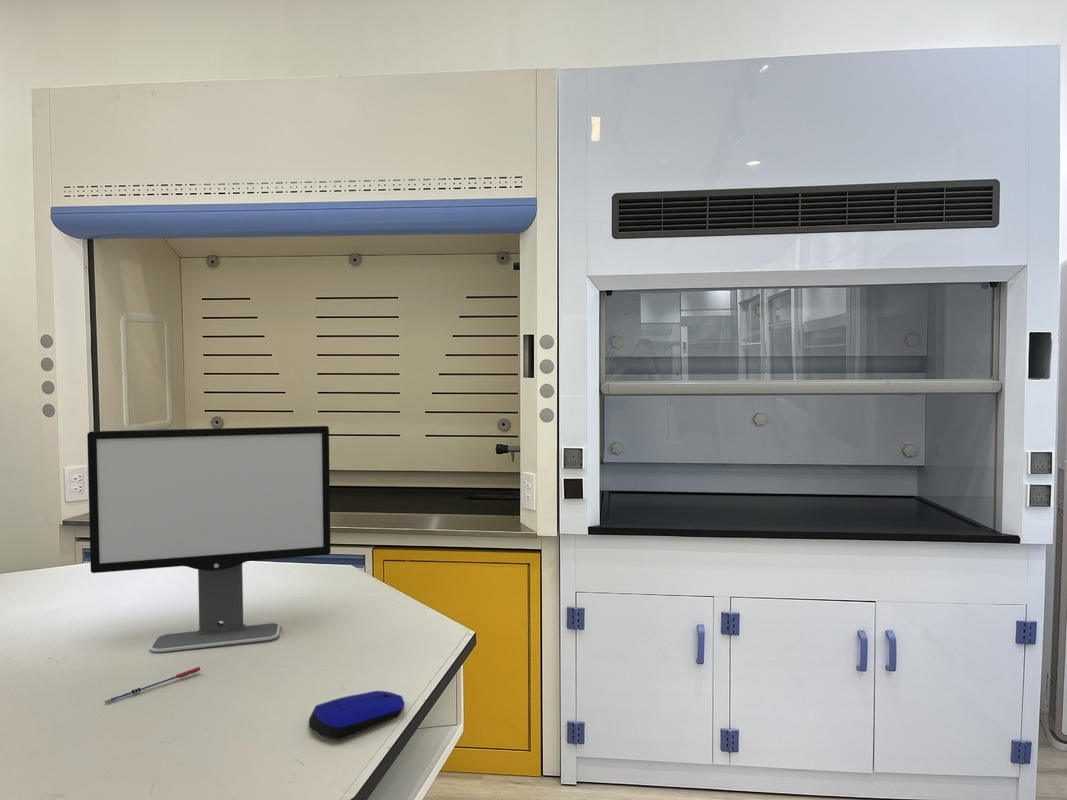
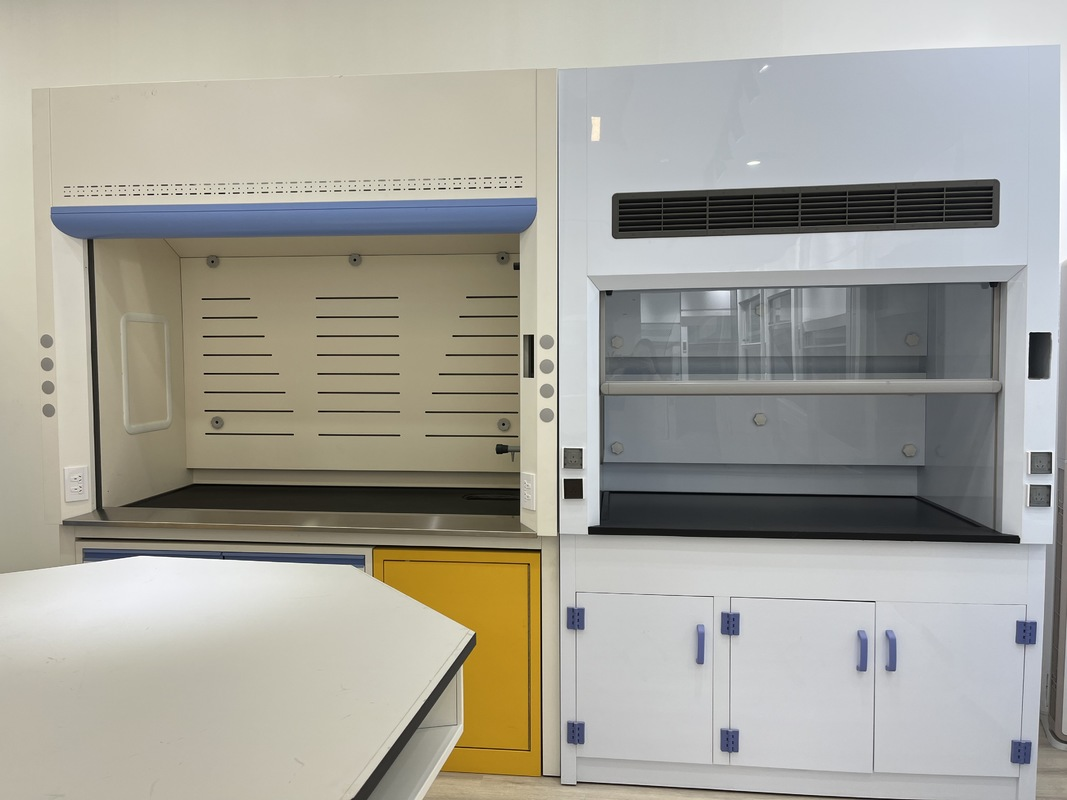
- computer mouse [307,690,405,741]
- computer monitor [86,425,331,653]
- pen [103,666,202,704]
